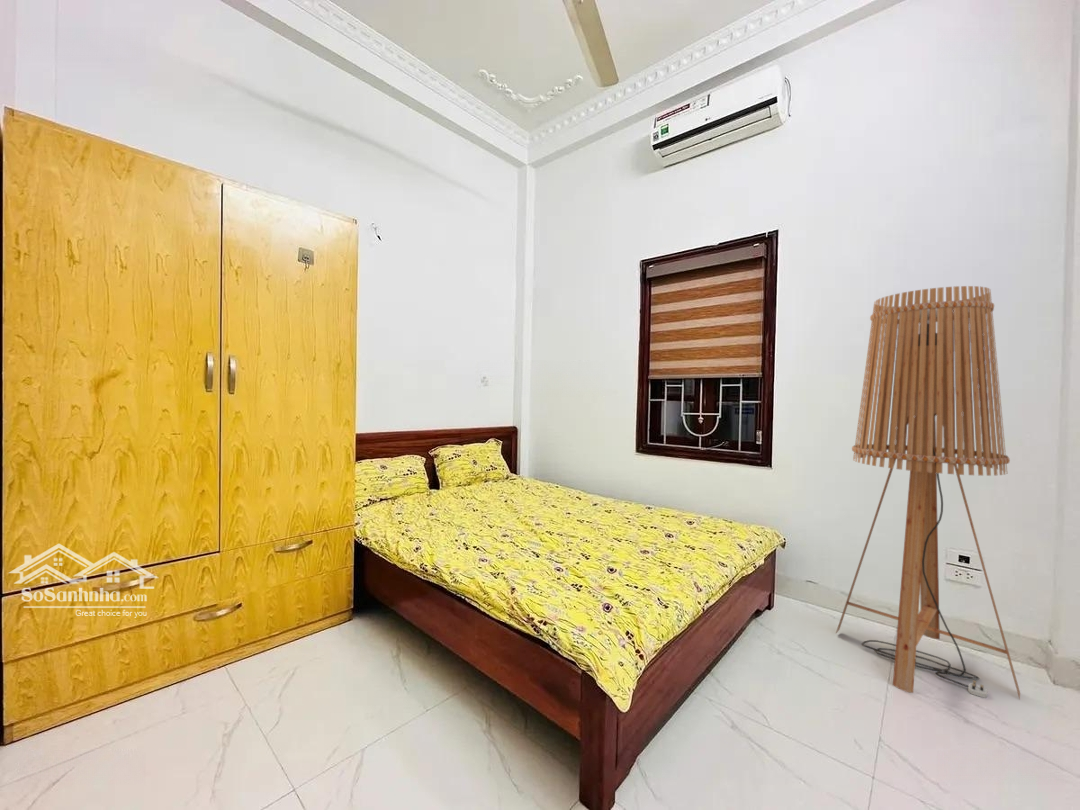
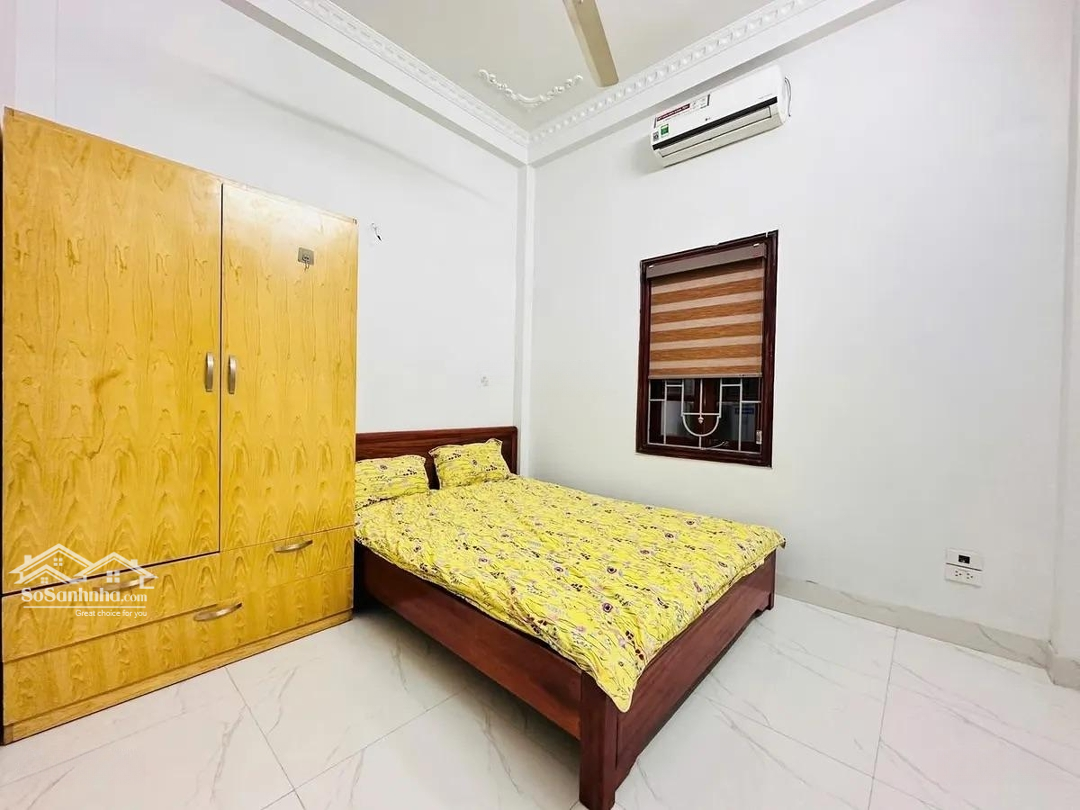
- floor lamp [835,285,1021,701]
